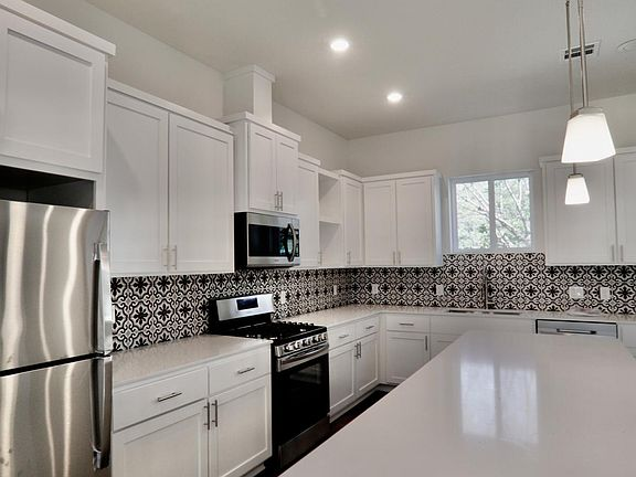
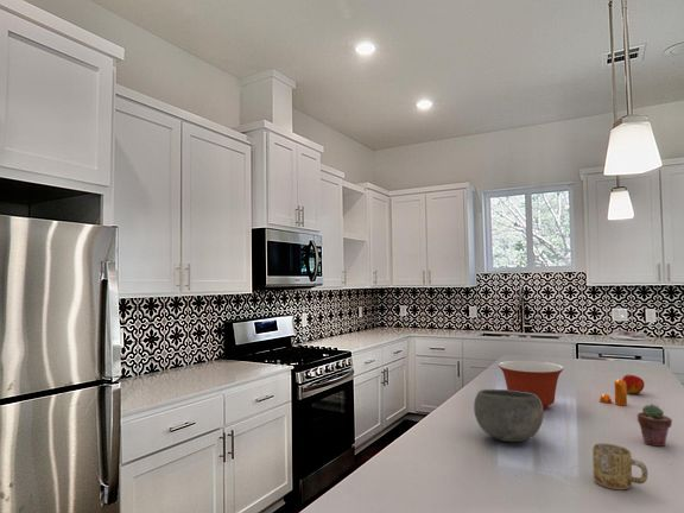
+ bowl [473,388,545,443]
+ pepper shaker [598,379,628,406]
+ apple [621,374,646,395]
+ potted succulent [636,403,673,448]
+ mixing bowl [496,360,565,410]
+ mug [591,442,648,490]
